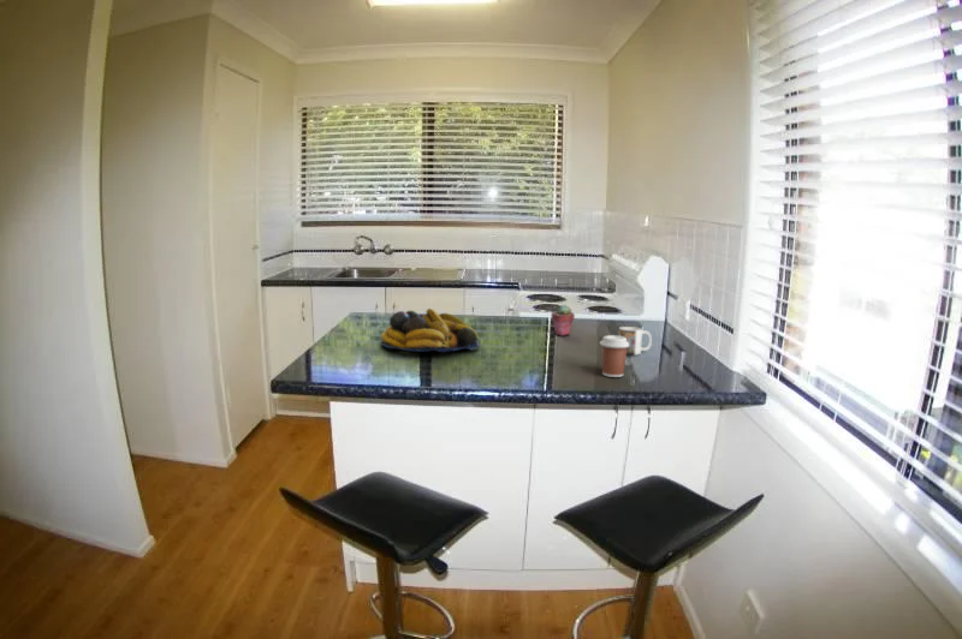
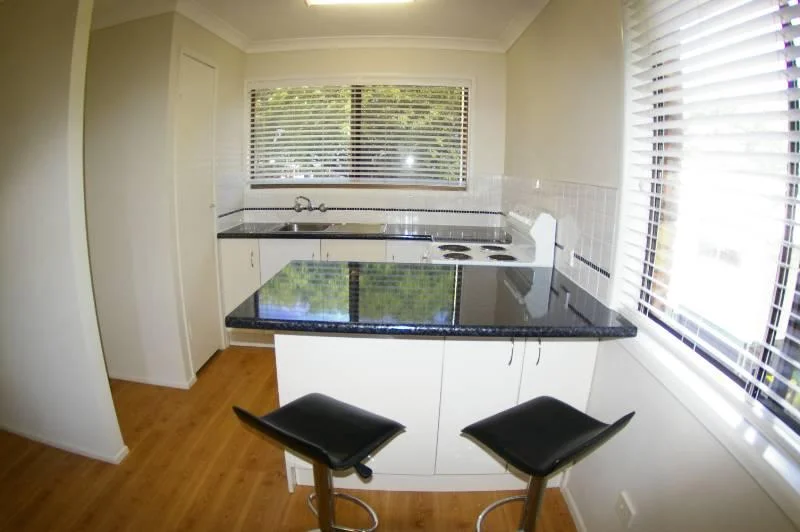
- potted succulent [550,304,576,336]
- coffee cup [599,334,629,378]
- mug [617,326,653,356]
- fruit bowl [380,307,480,353]
